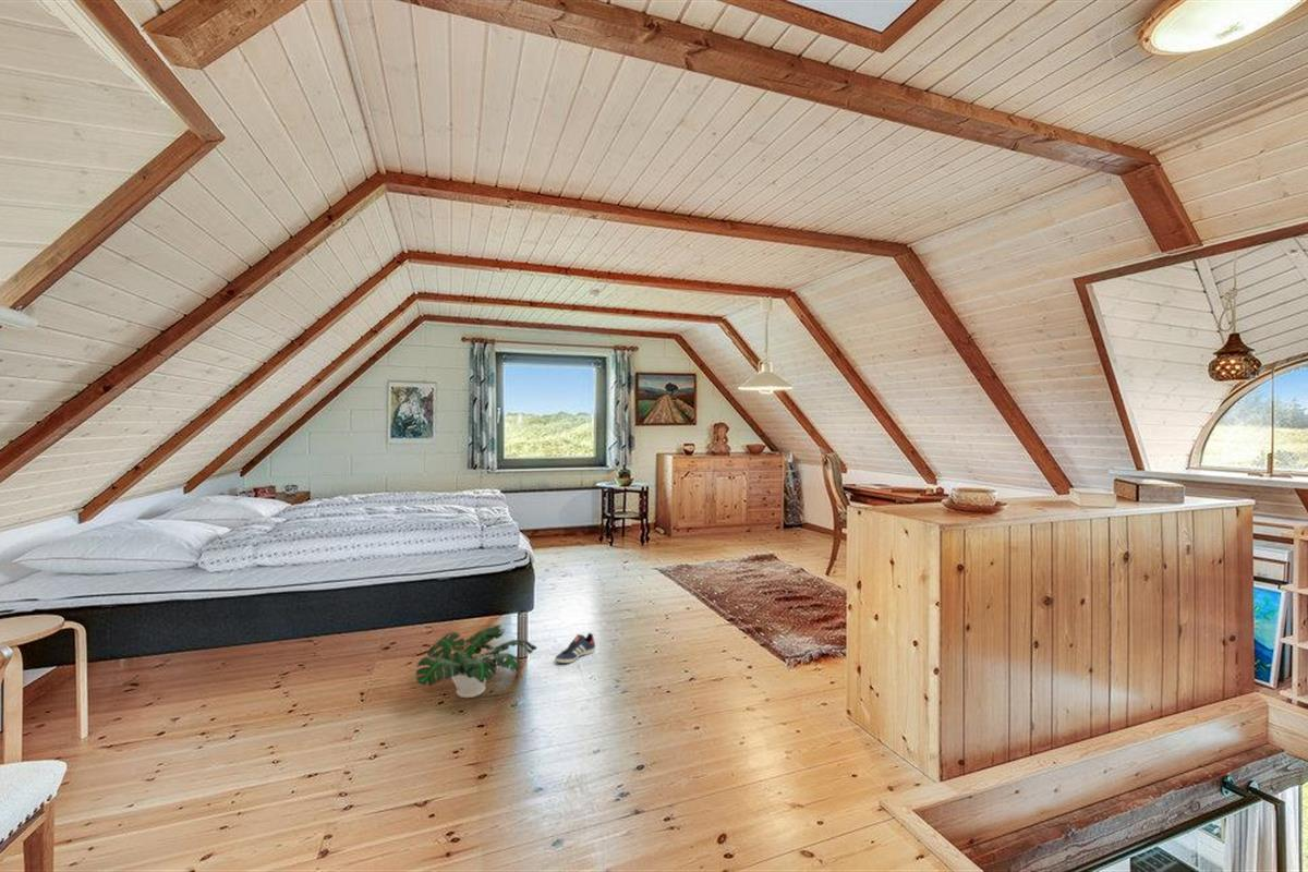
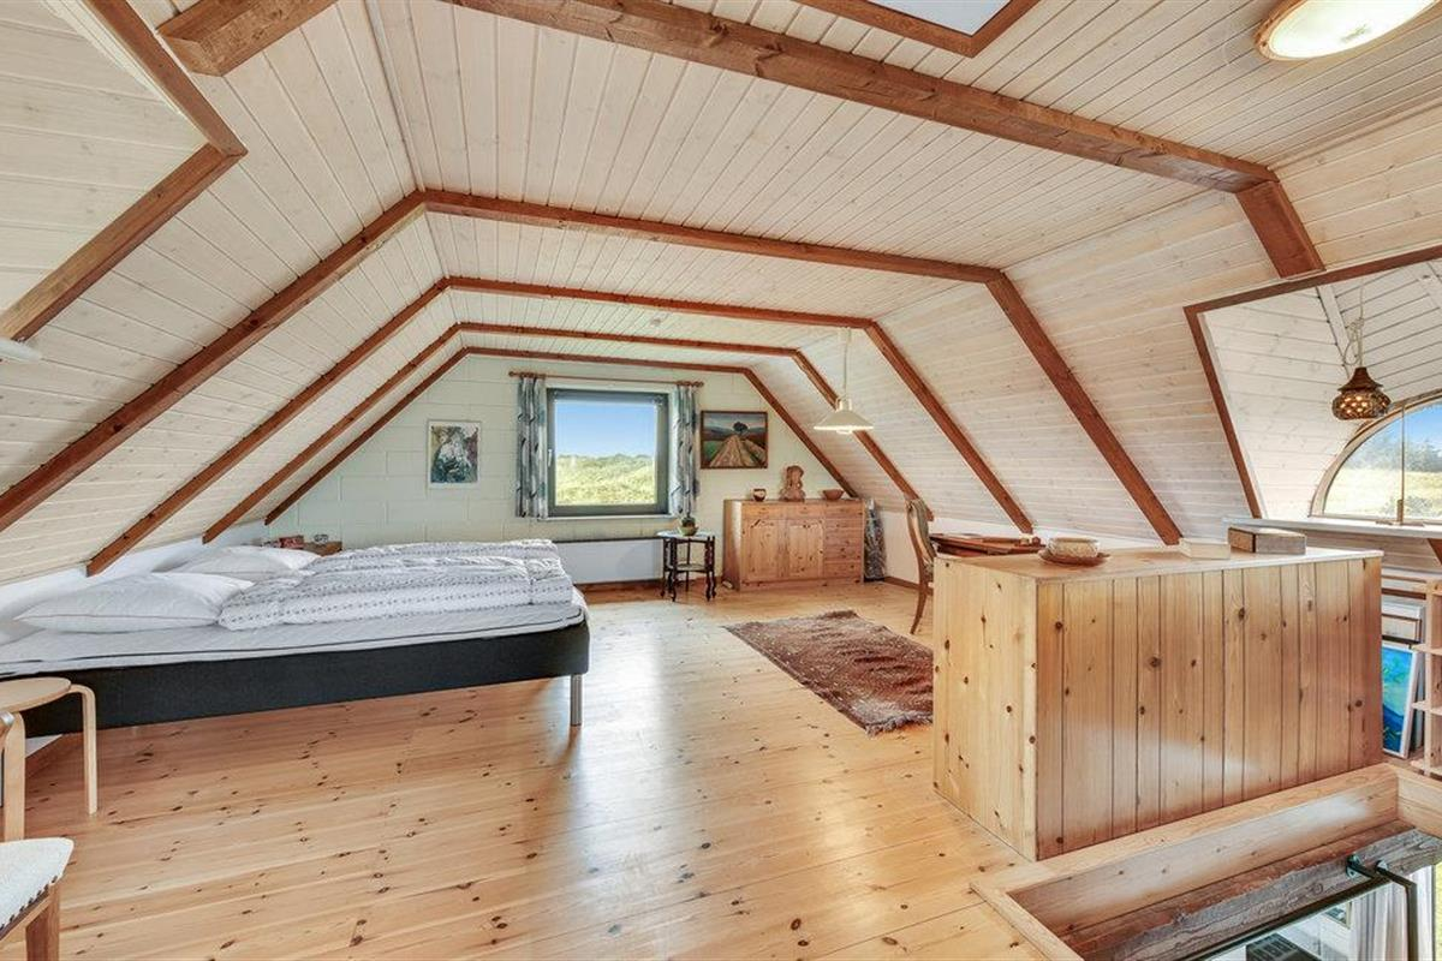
- sneaker [554,632,596,664]
- potted plant [415,625,538,699]
